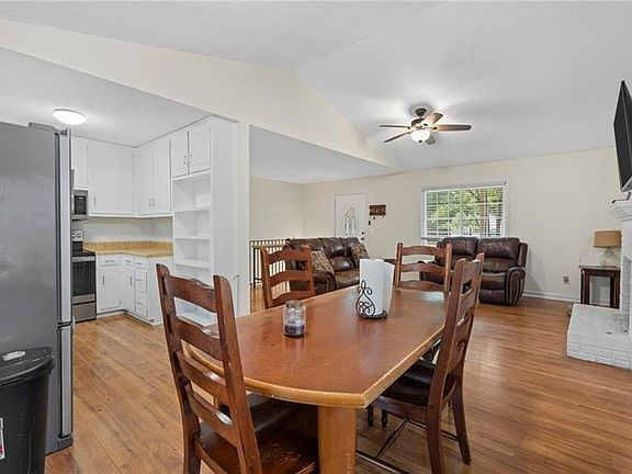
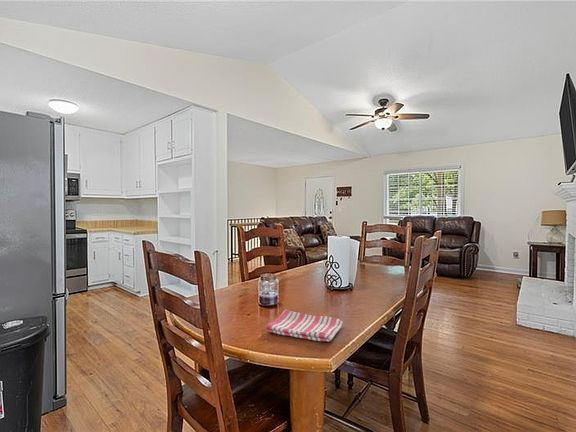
+ dish towel [265,308,344,343]
